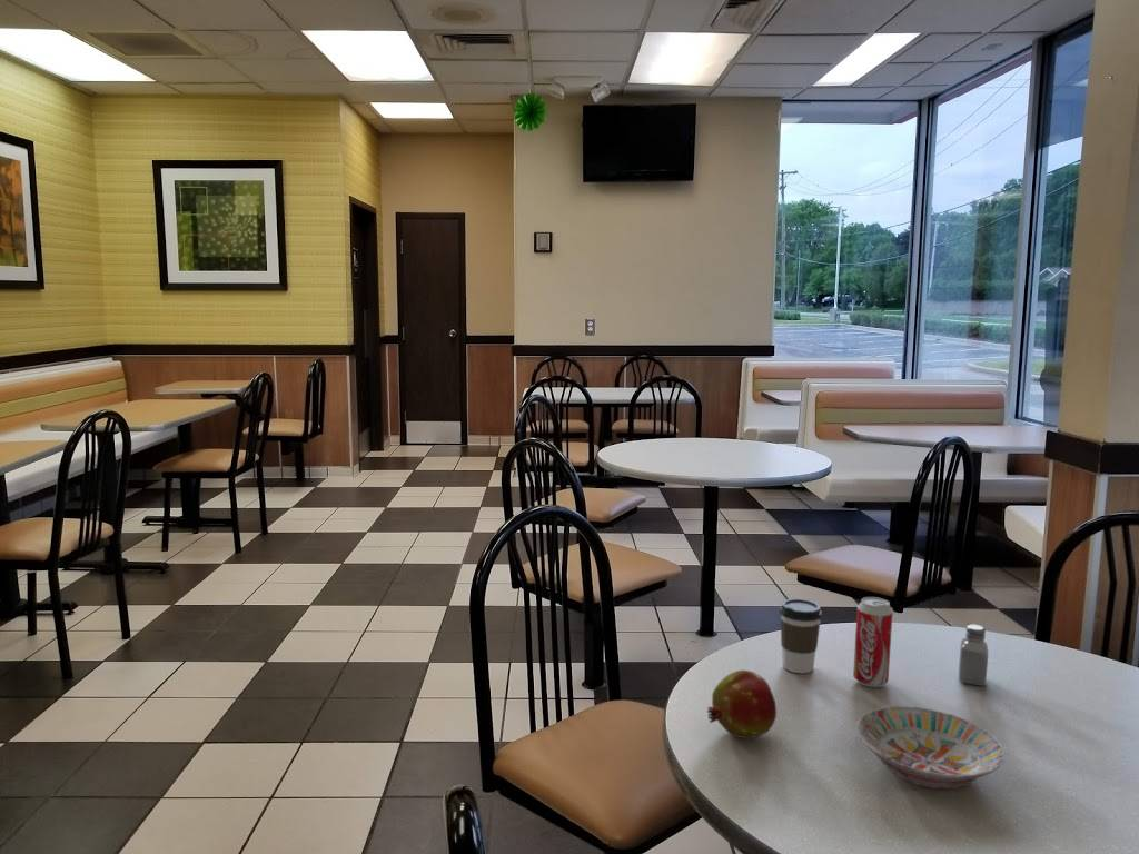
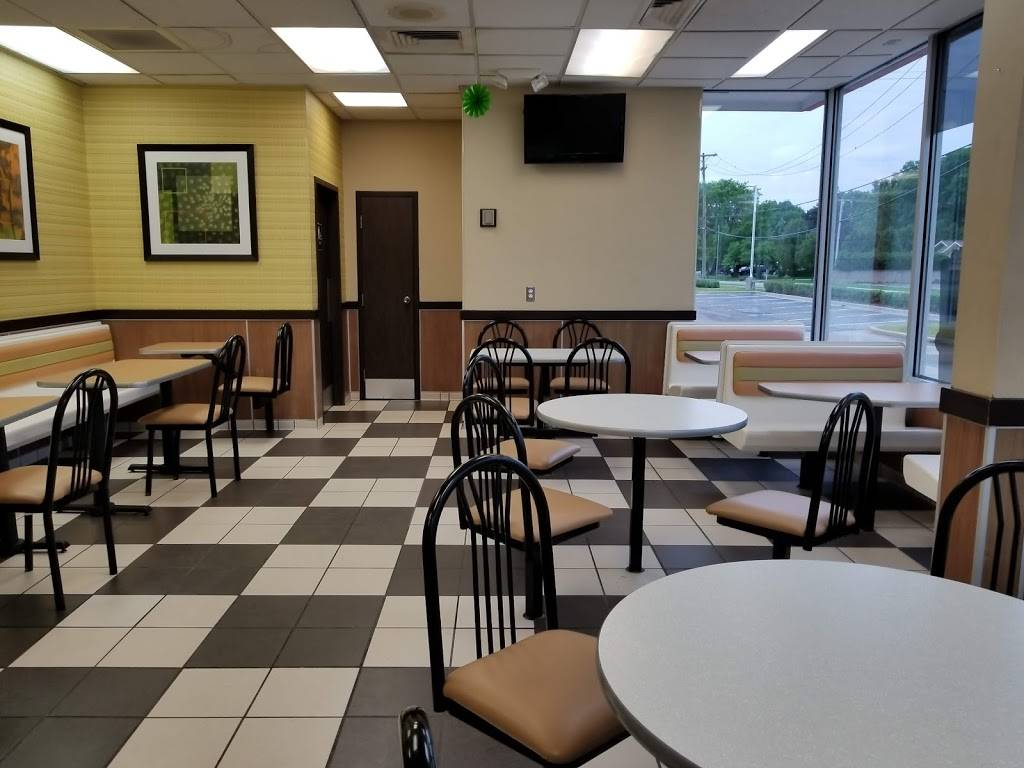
- beverage can [852,596,894,688]
- coffee cup [779,597,823,674]
- fruit [706,669,778,739]
- saltshaker [958,624,989,687]
- bowl [855,705,1006,790]
